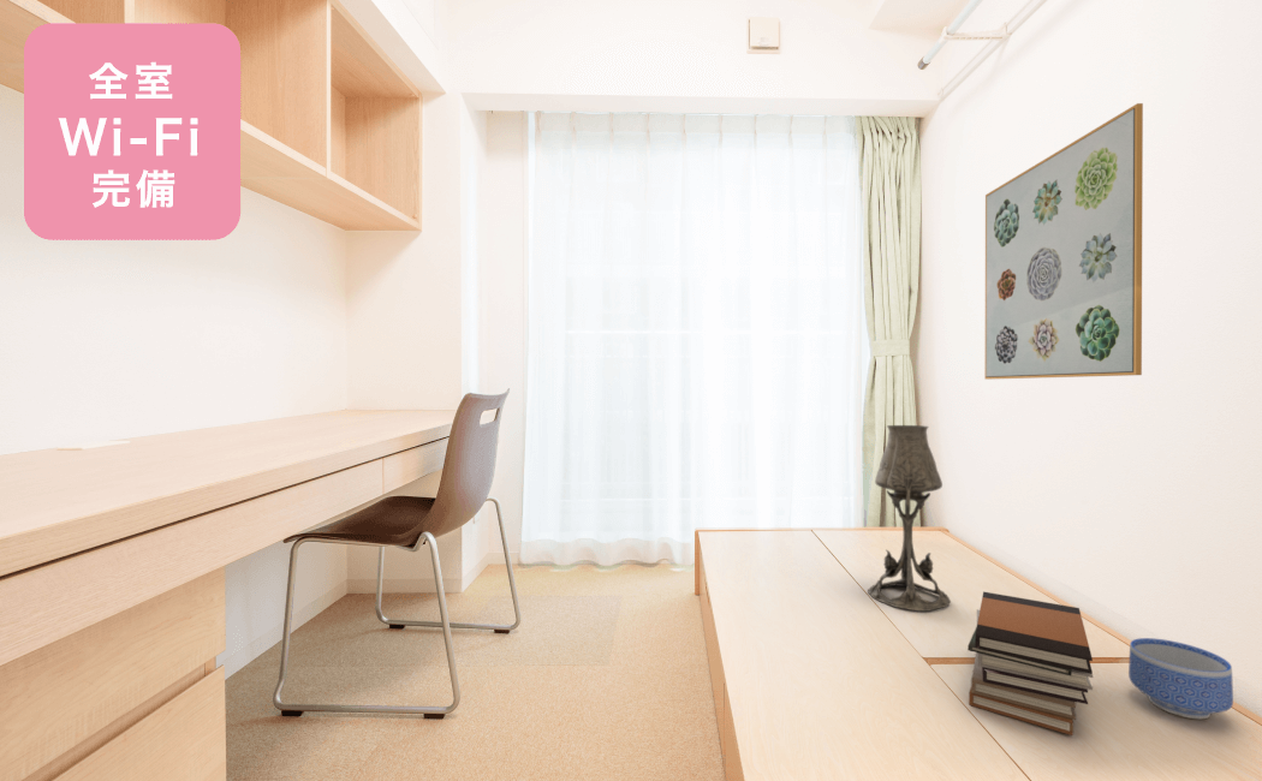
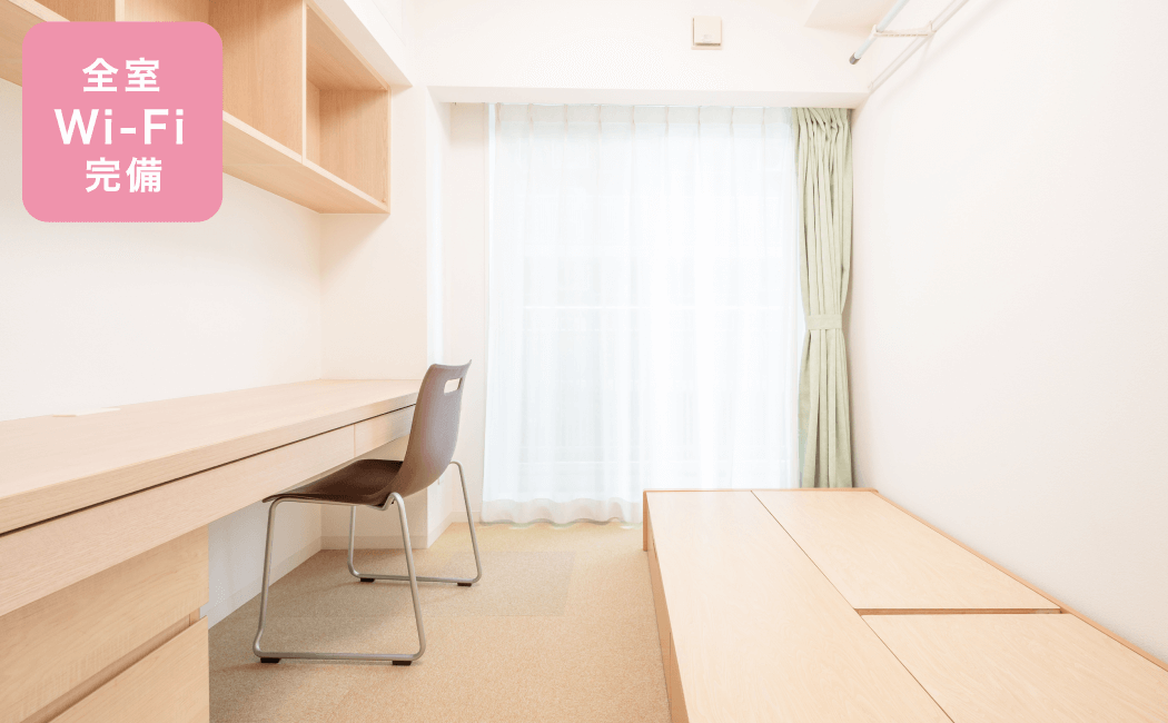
- wall art [983,102,1144,381]
- bowl [1127,637,1234,721]
- book stack [966,591,1094,737]
- table lamp [867,424,952,613]
